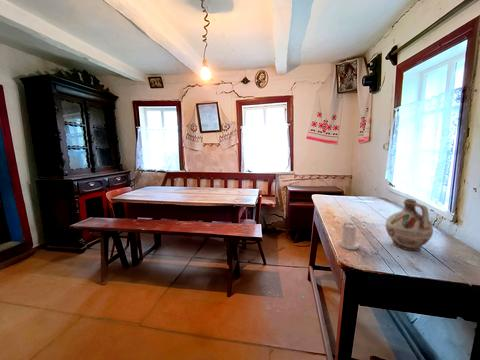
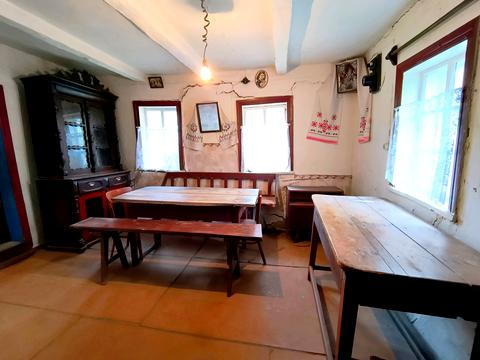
- ceramic jug [385,198,434,252]
- candle [337,221,360,250]
